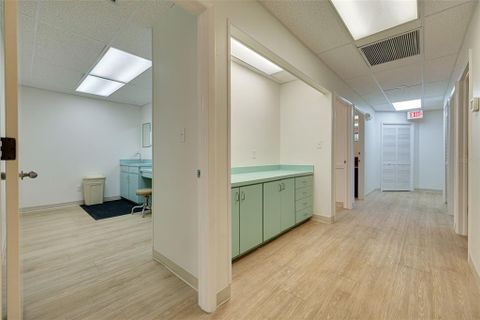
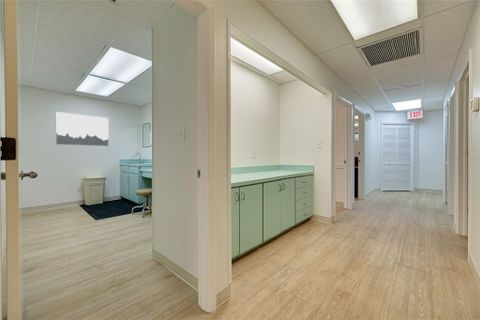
+ wall art [55,111,109,147]
